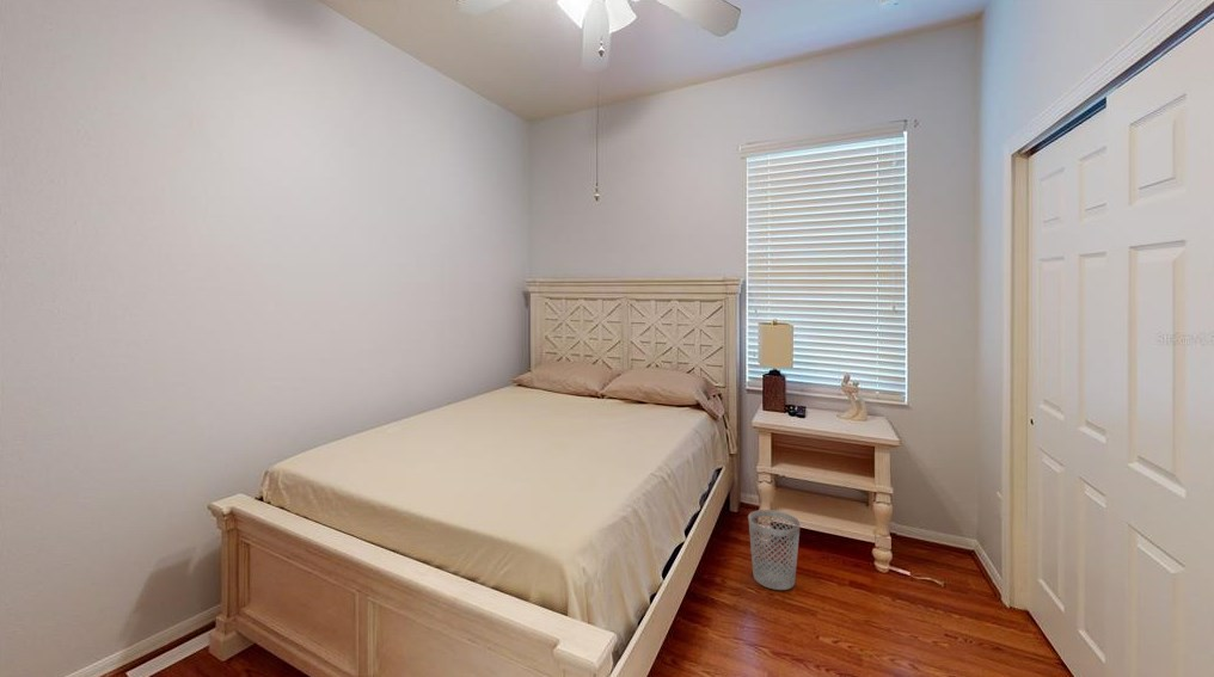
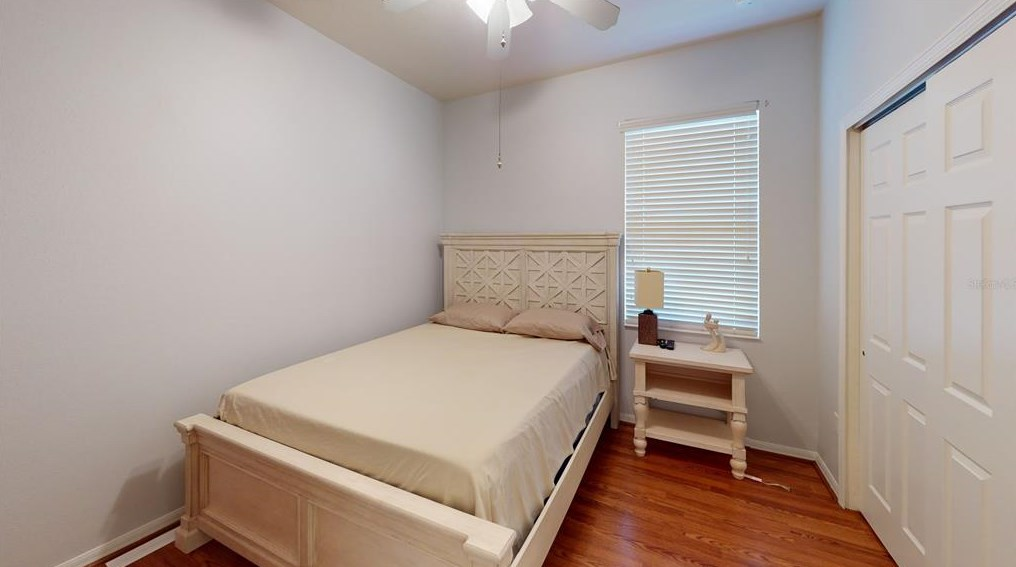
- wastebasket [747,509,802,591]
